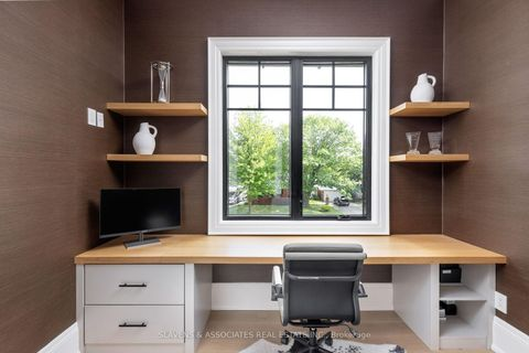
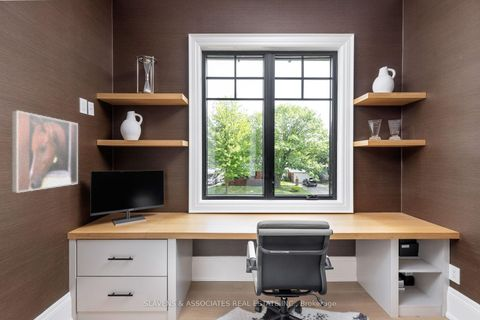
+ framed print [11,110,79,194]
